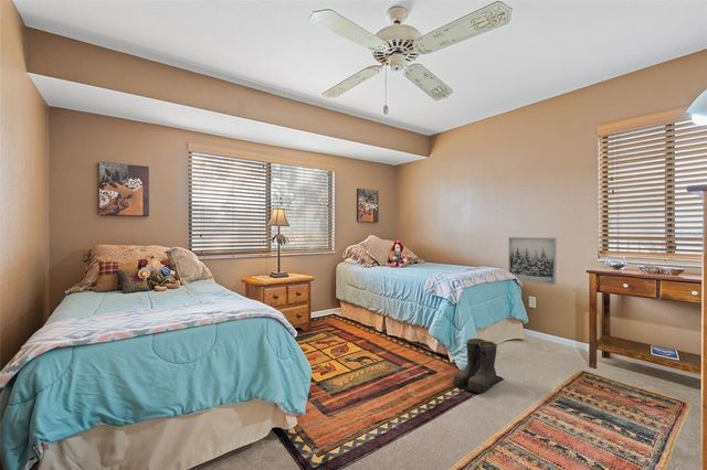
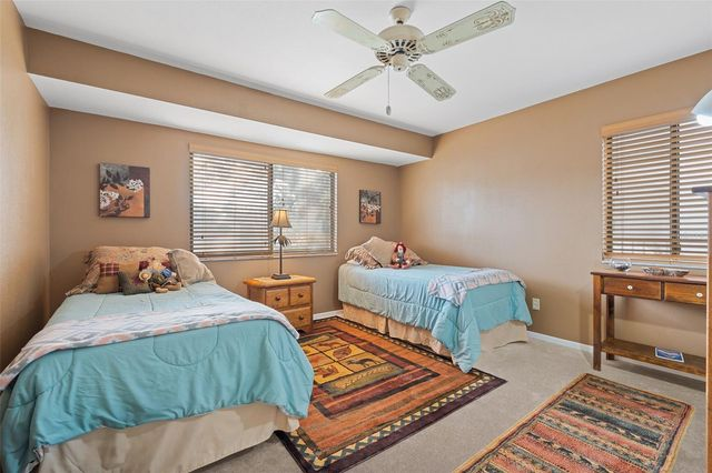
- boots [452,338,498,394]
- wall art [507,236,558,286]
